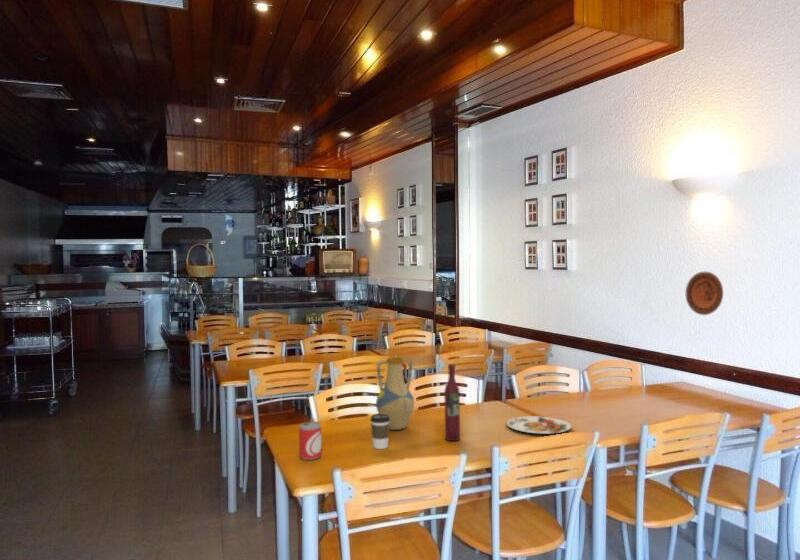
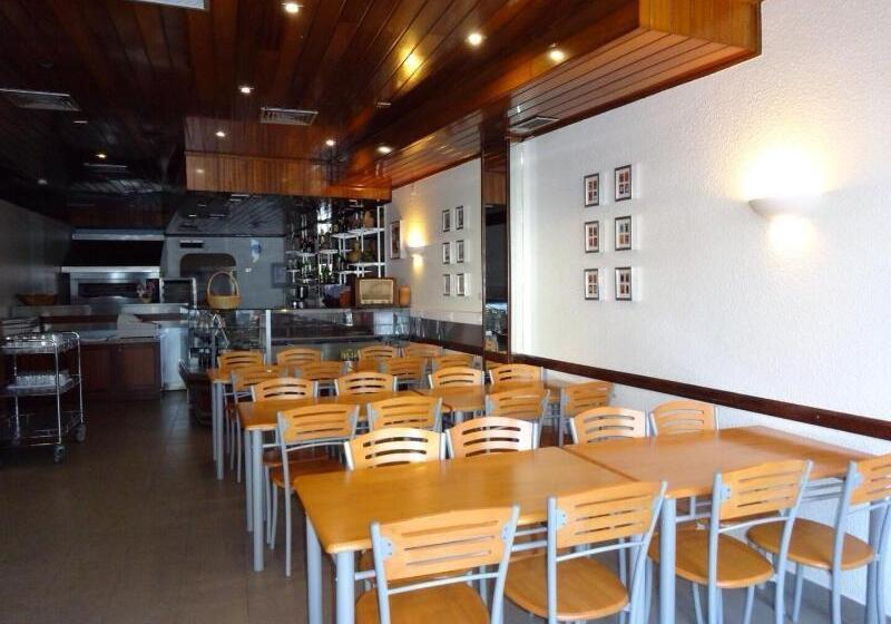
- decorative plate [685,271,724,316]
- vase [375,356,415,431]
- plate [506,415,572,435]
- wine bottle [443,363,461,442]
- beer can [298,421,323,461]
- coffee cup [369,413,390,450]
